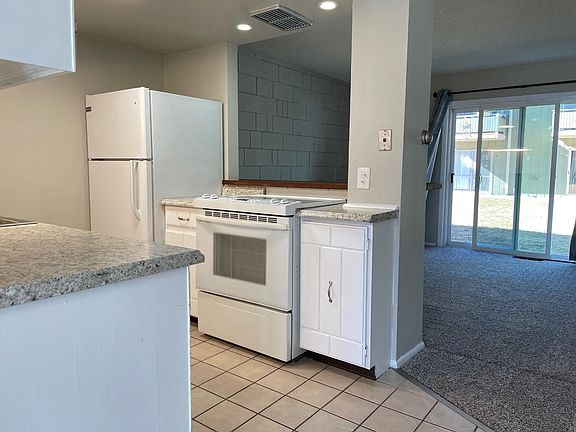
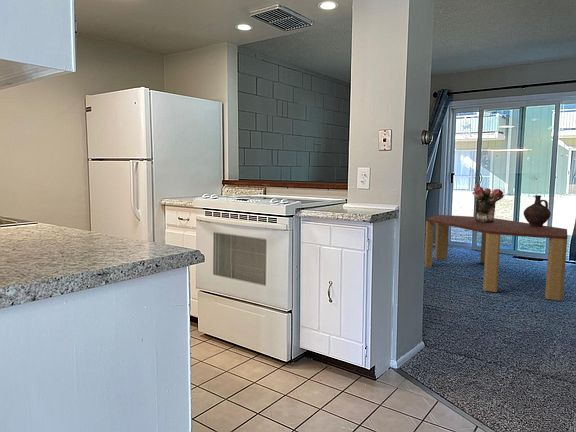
+ ceramic jug [523,194,552,227]
+ bouquet [472,183,506,223]
+ dining table [424,214,569,301]
